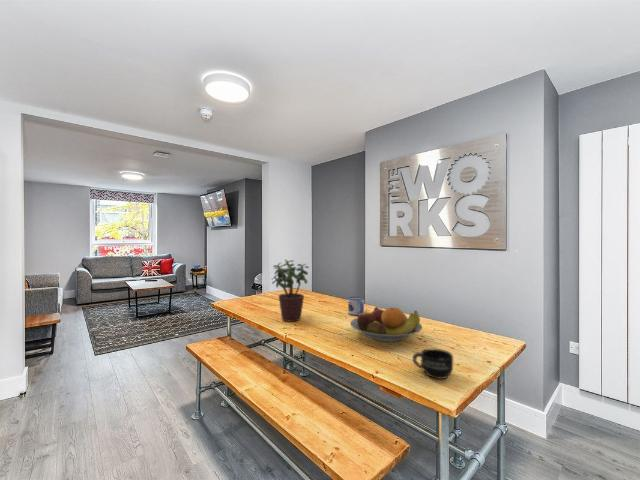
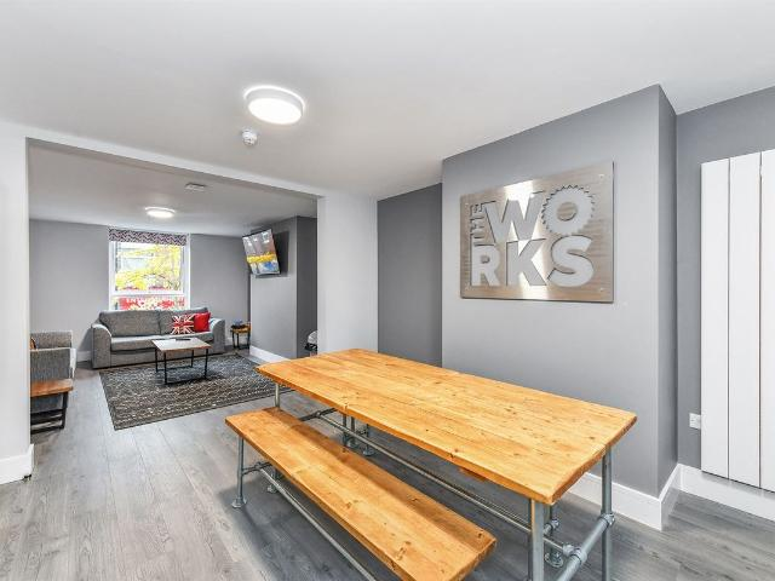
- mug [412,348,454,380]
- potted plant [271,259,310,322]
- mug [347,296,365,317]
- fruit bowl [349,306,423,343]
